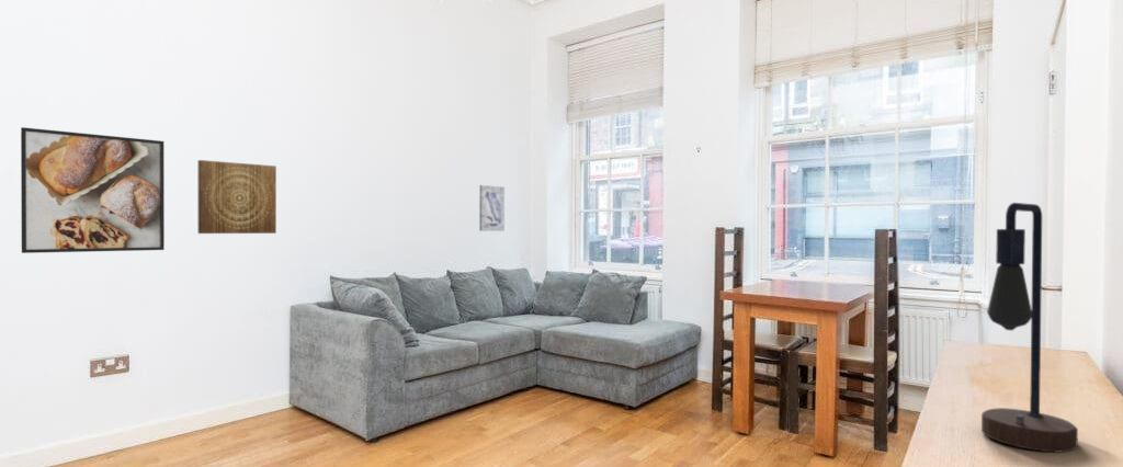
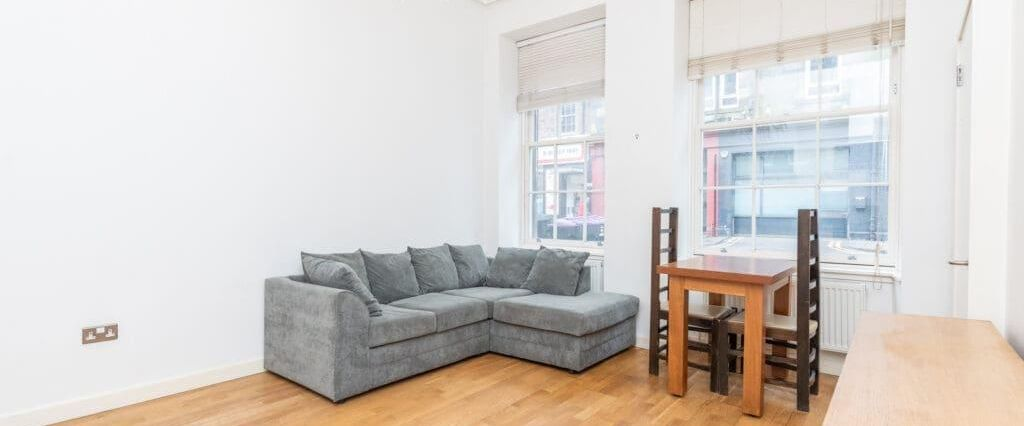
- table lamp [980,202,1079,454]
- wall art [197,159,277,235]
- wall art [478,184,506,232]
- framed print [20,126,166,254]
